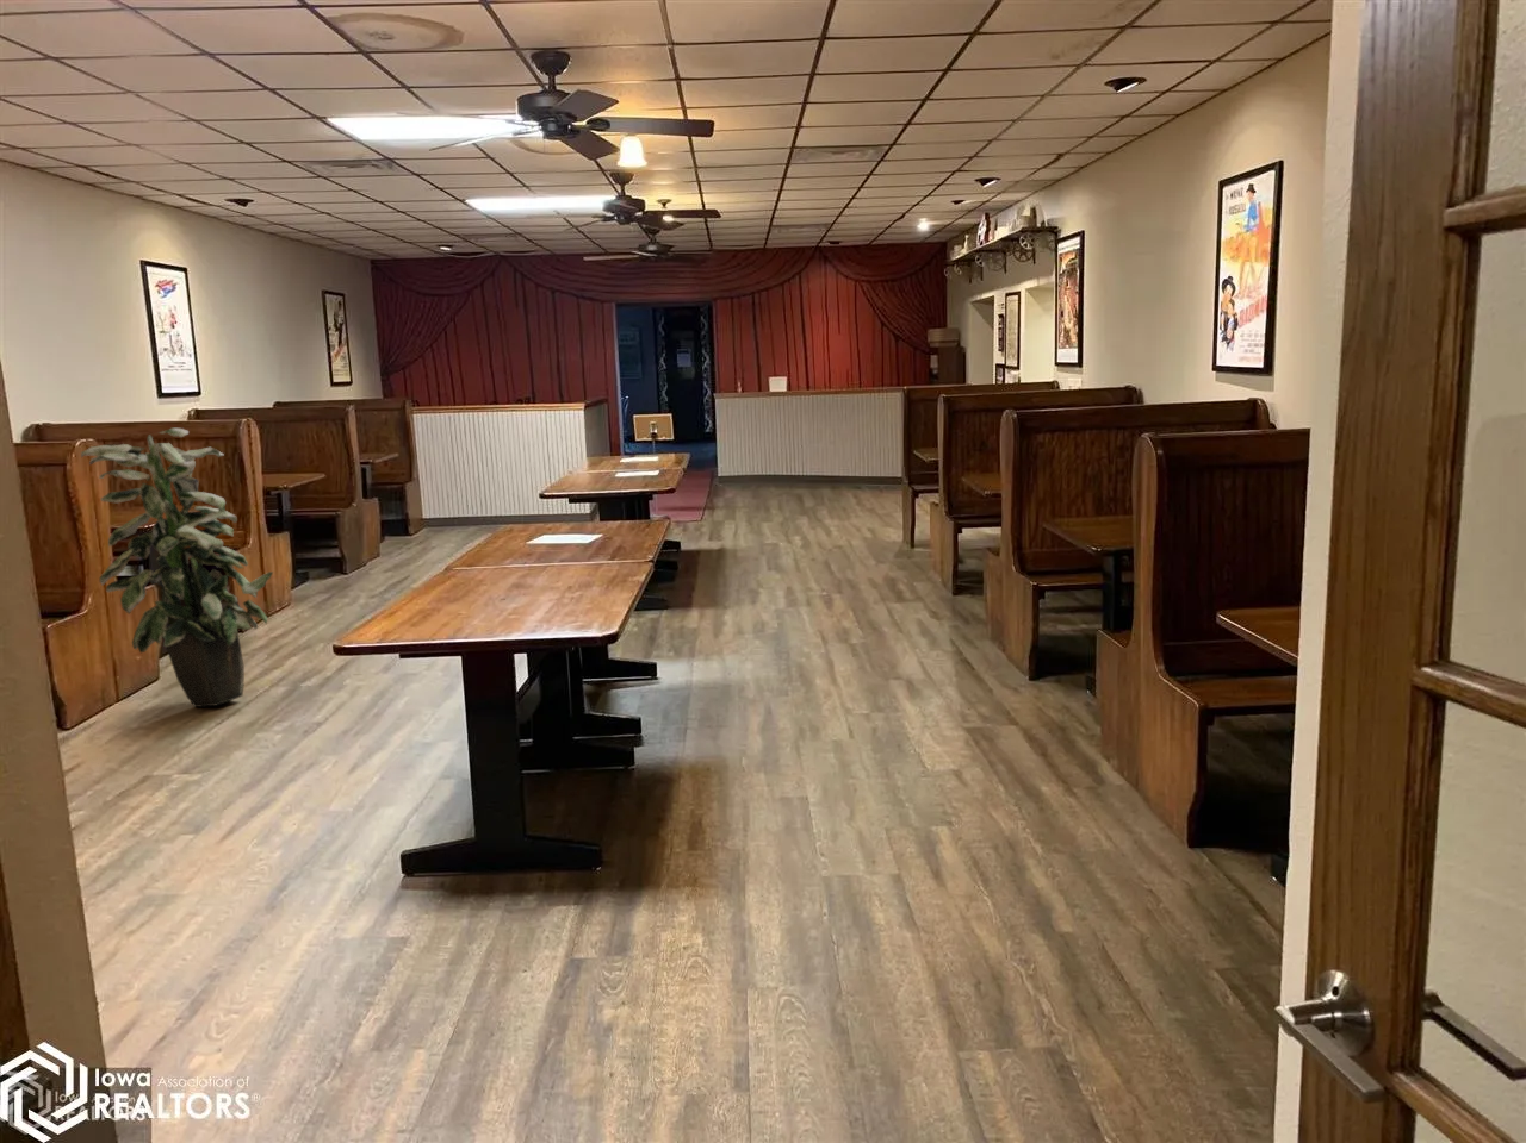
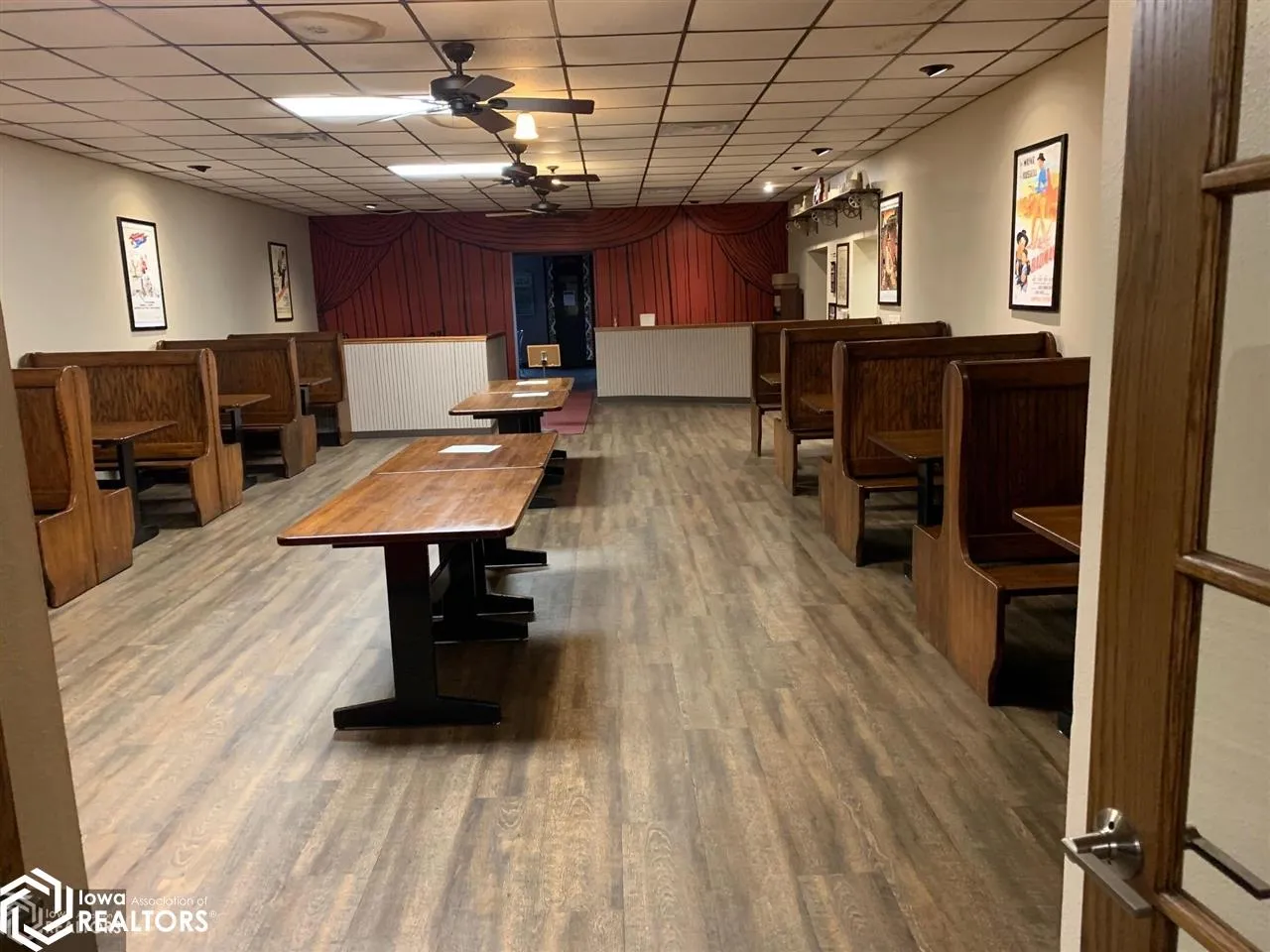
- indoor plant [79,427,274,708]
